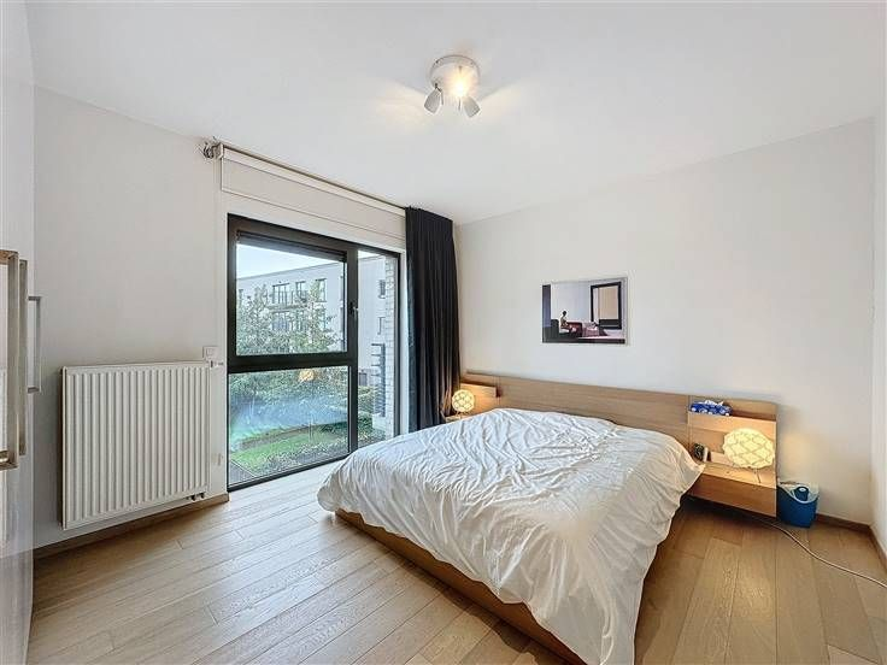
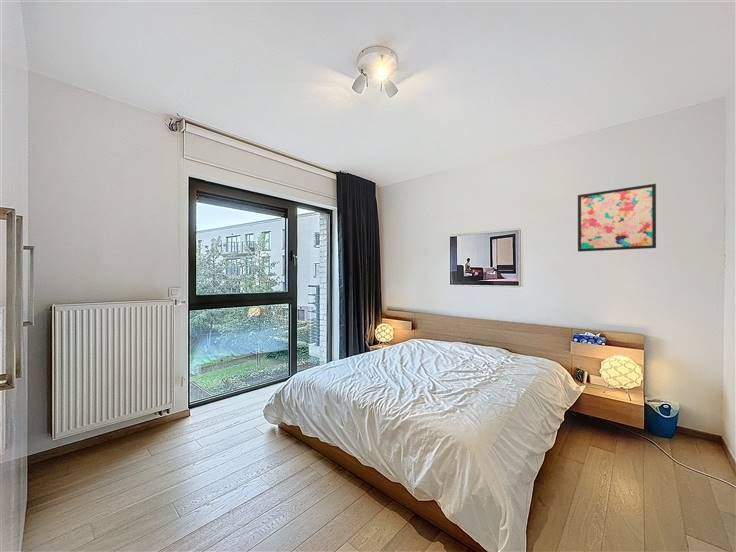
+ wall art [577,183,657,253]
